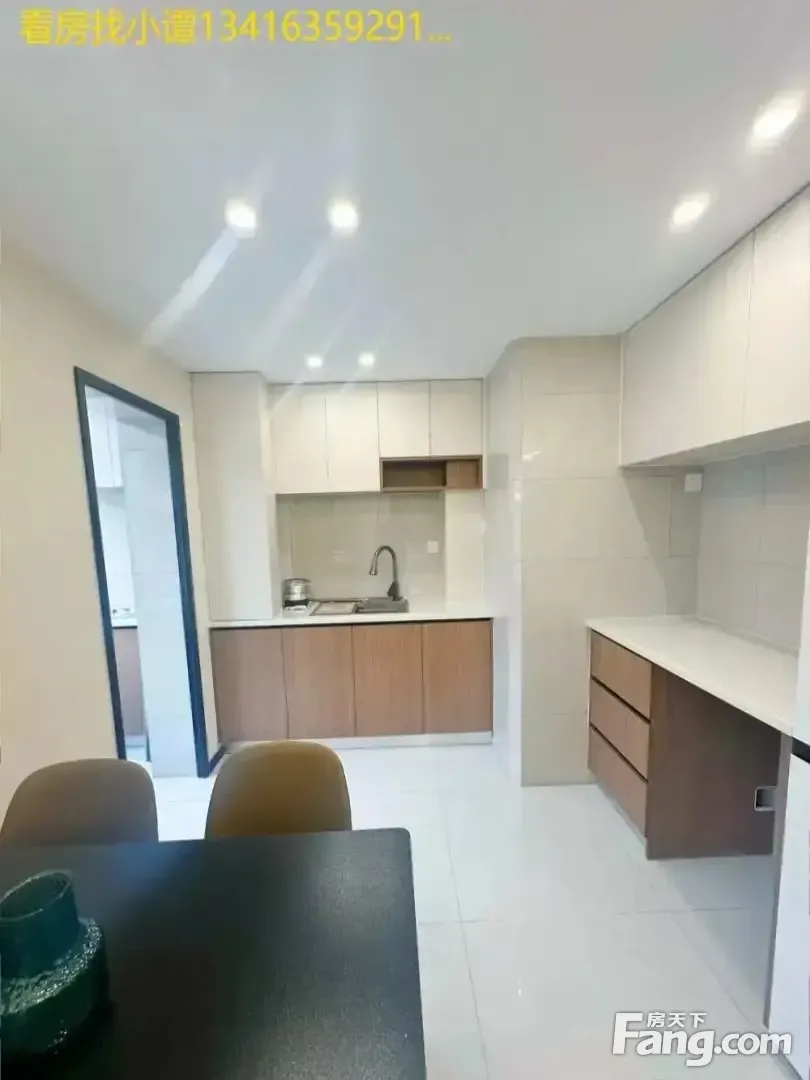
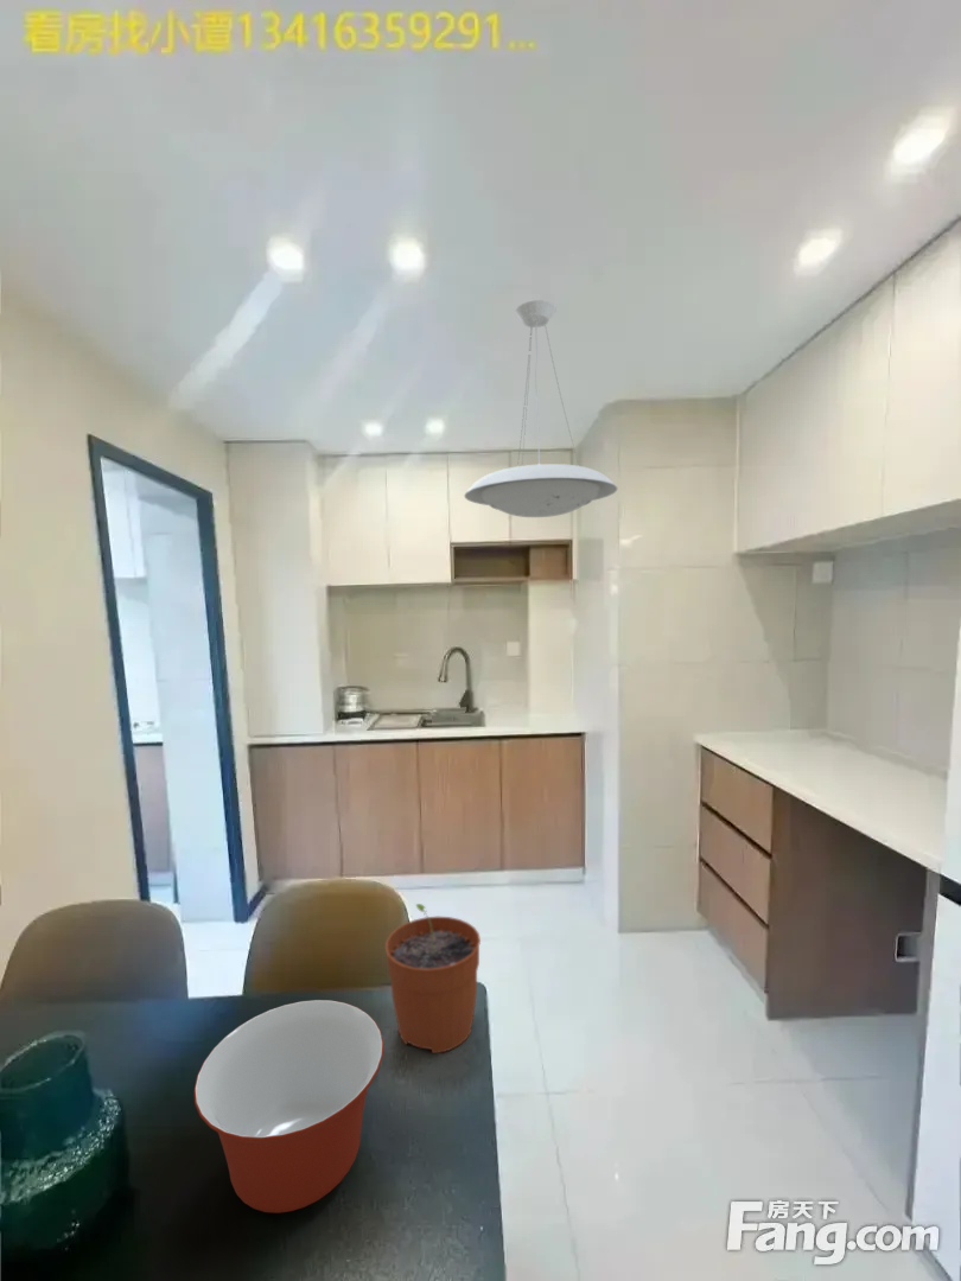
+ plant pot [384,903,482,1054]
+ pendant lamp [463,299,618,518]
+ mixing bowl [192,999,384,1215]
